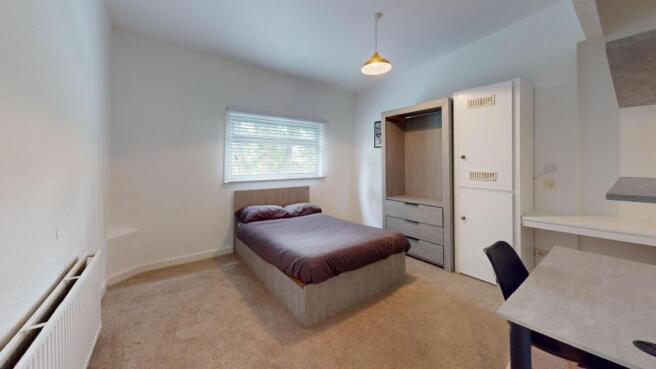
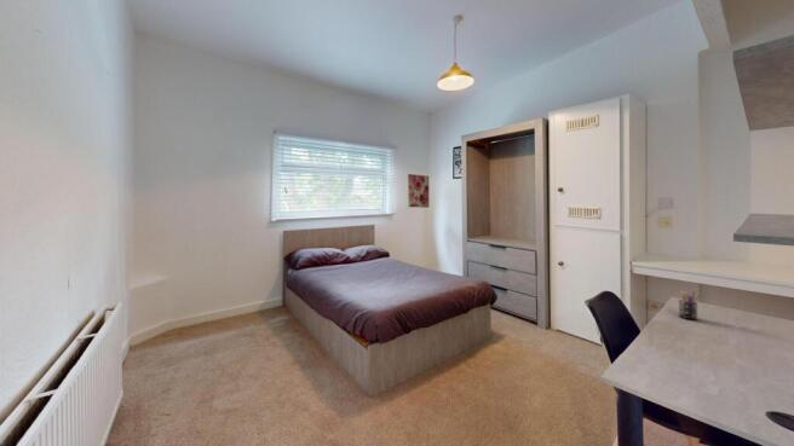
+ wall art [407,173,430,209]
+ pen holder [678,290,702,322]
